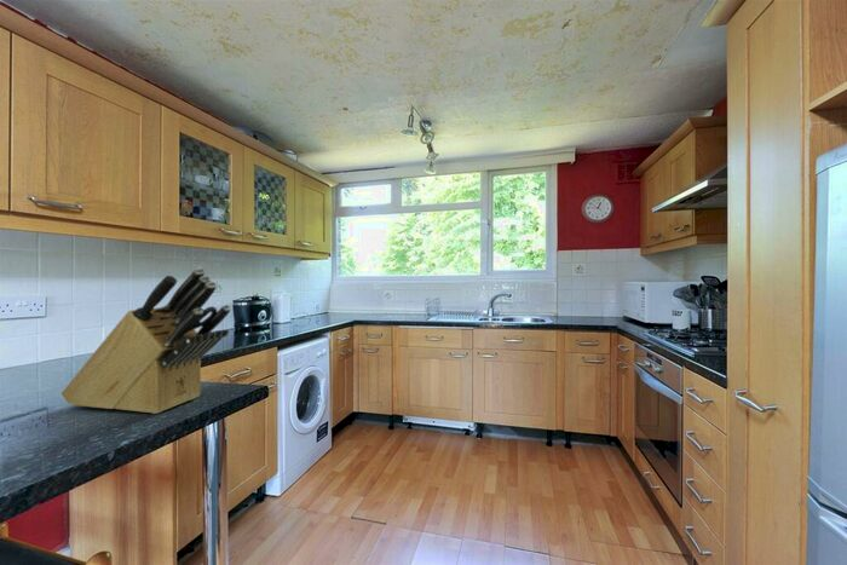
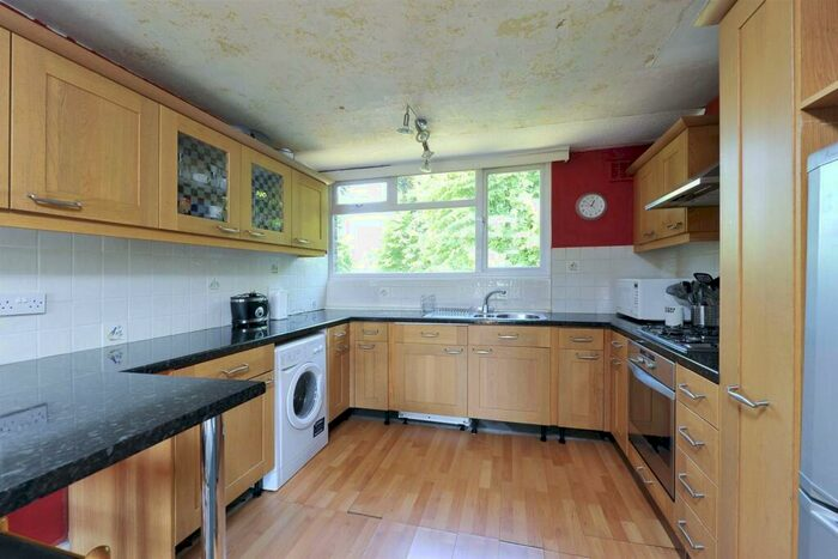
- knife block [60,267,232,415]
